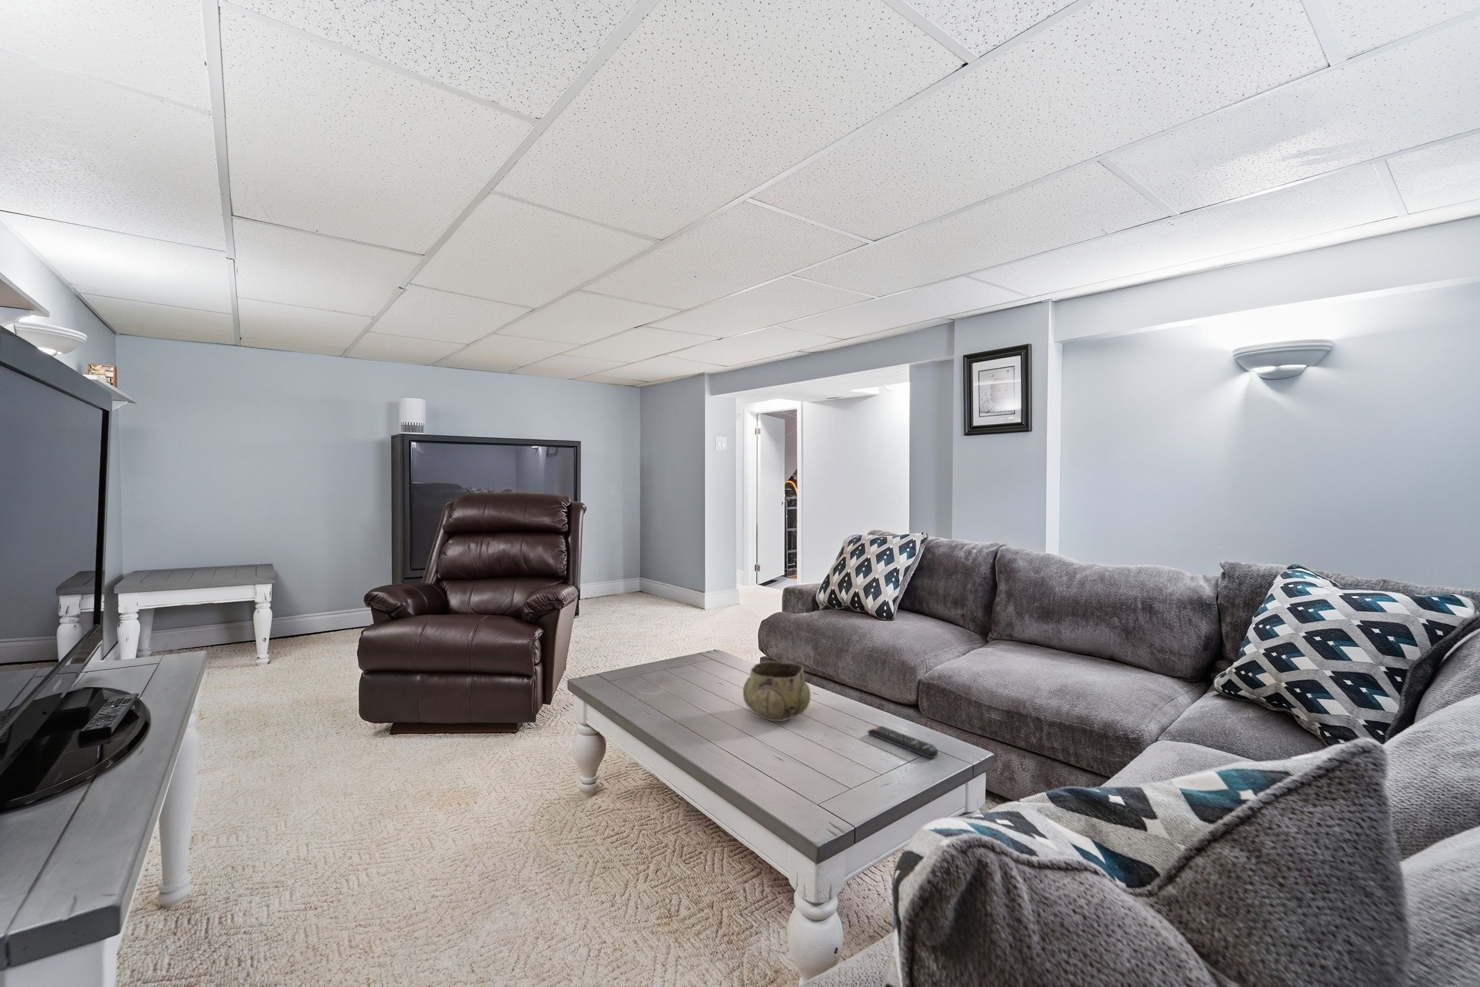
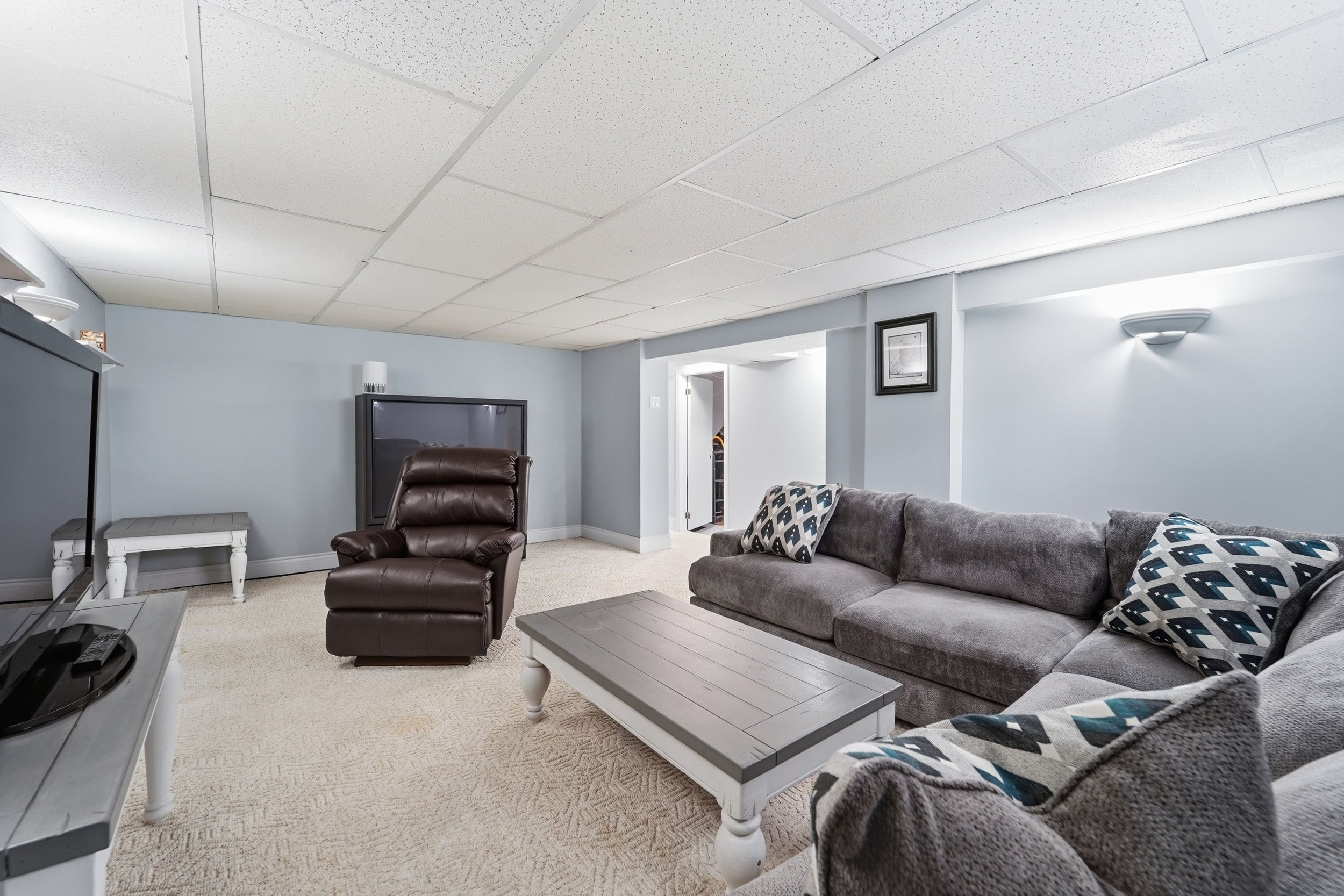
- remote control [868,725,939,759]
- decorative bowl [742,661,812,722]
